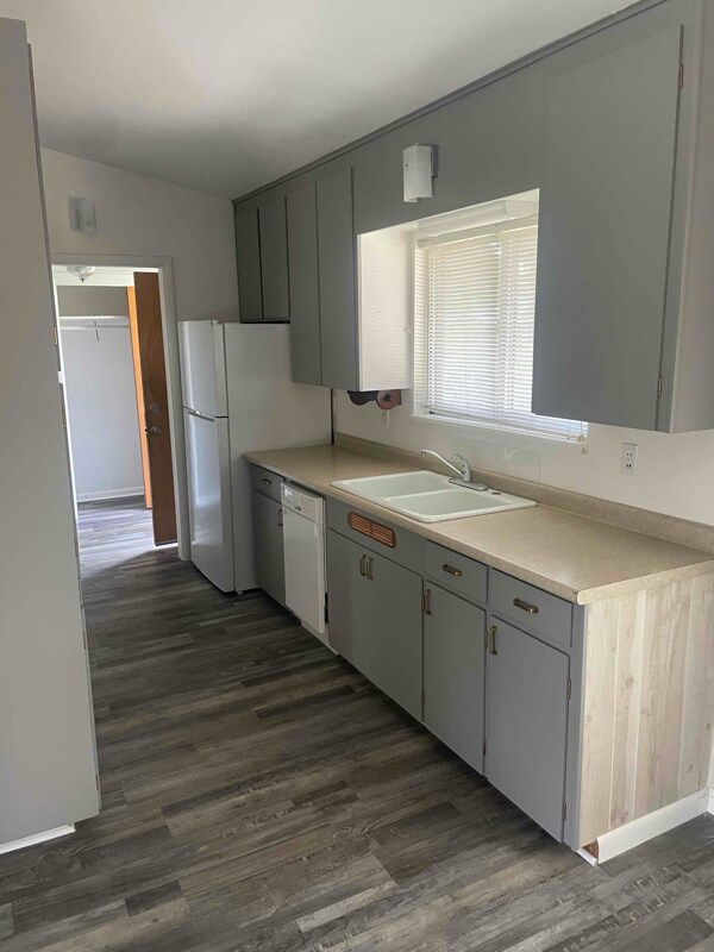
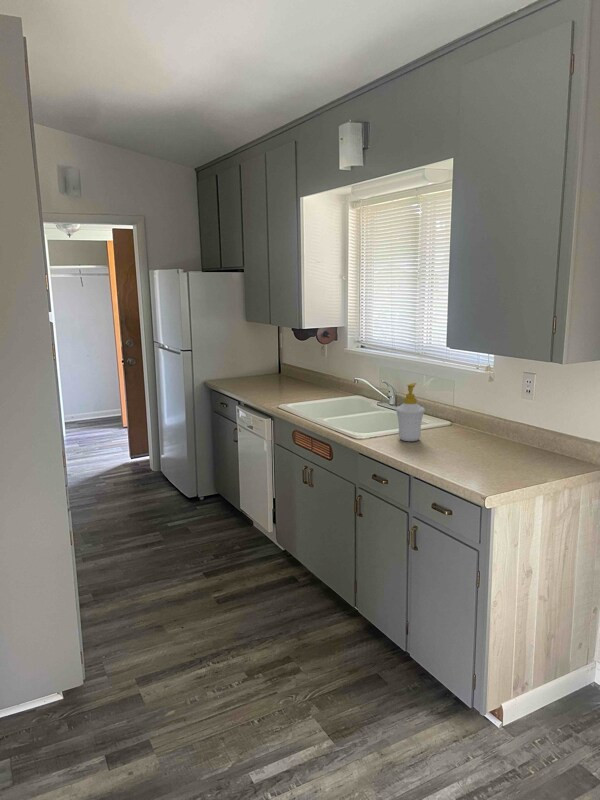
+ soap bottle [394,382,426,442]
